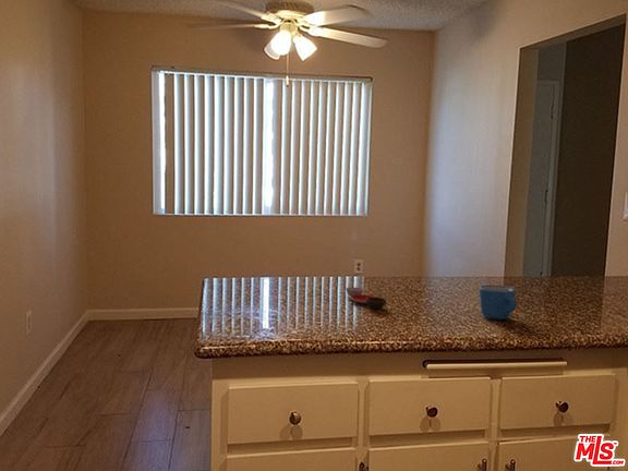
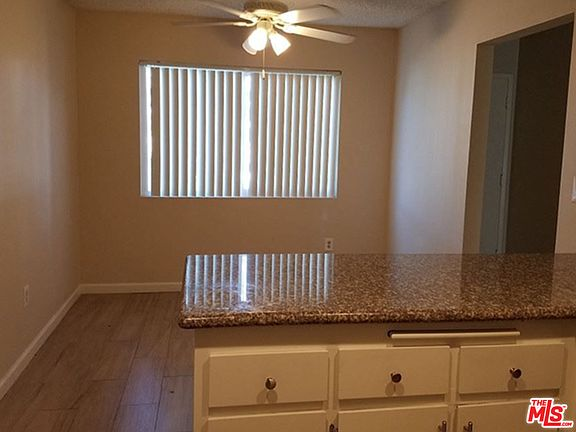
- mug [479,285,518,321]
- bowl [345,286,387,310]
